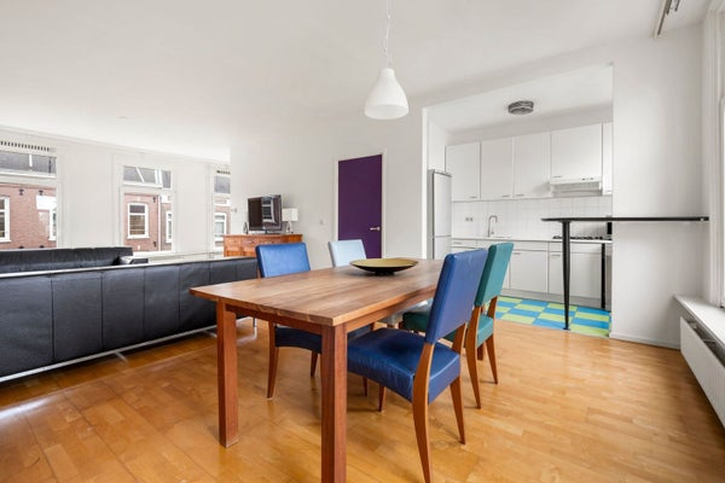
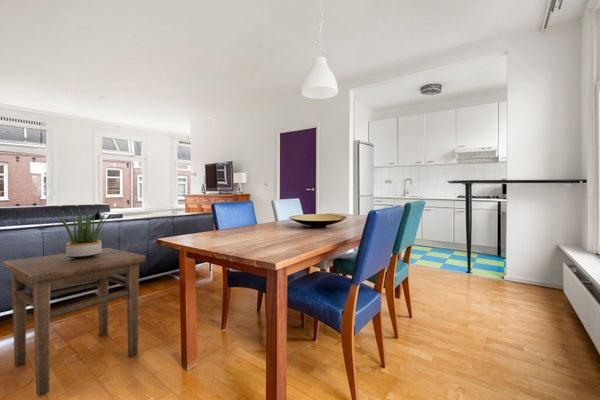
+ potted plant [58,207,109,259]
+ side table [3,247,146,398]
